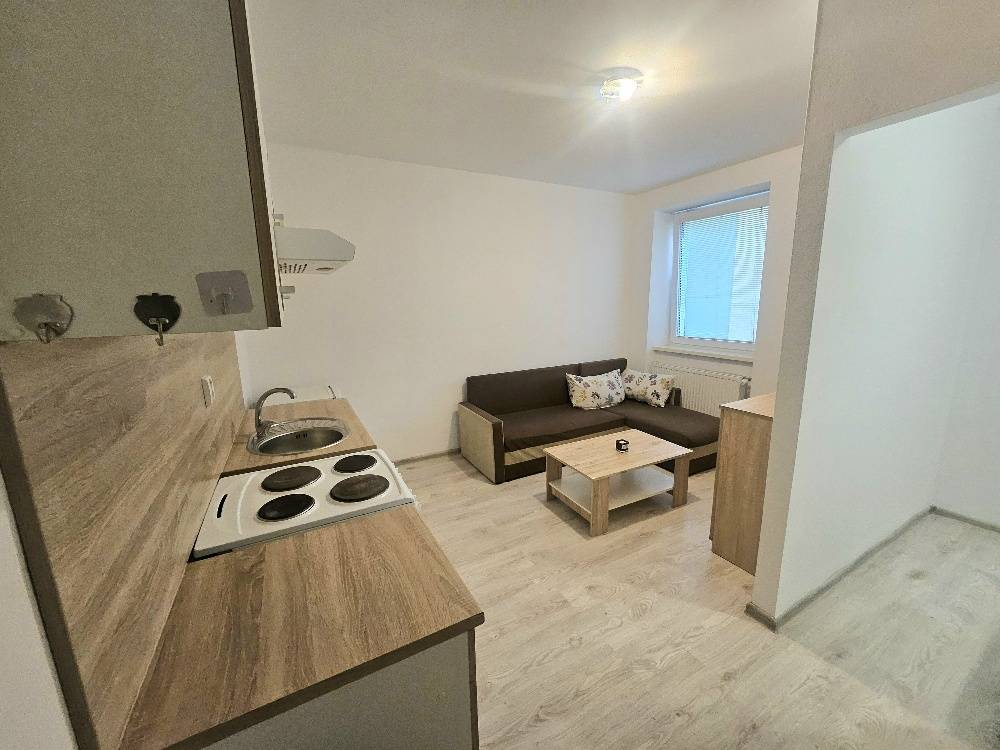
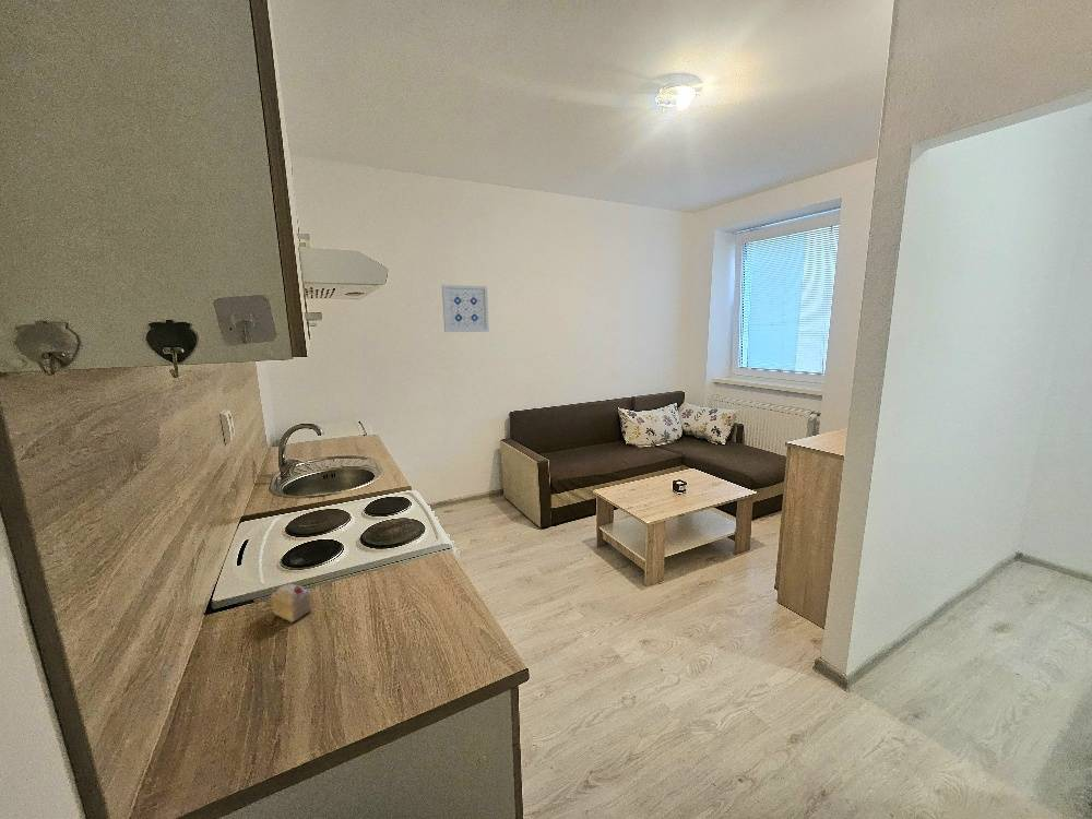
+ cake slice [270,583,313,624]
+ wall art [441,284,490,333]
